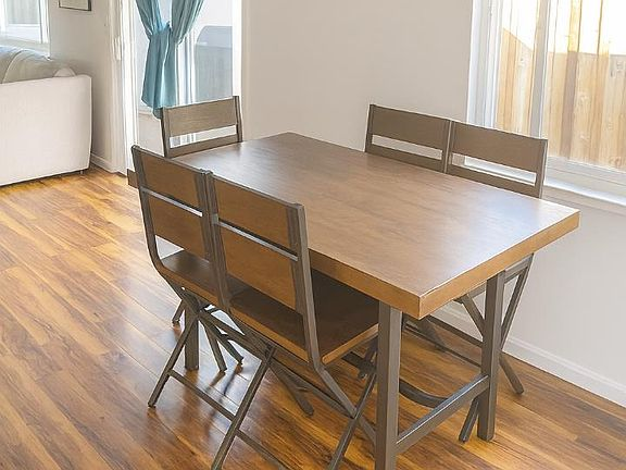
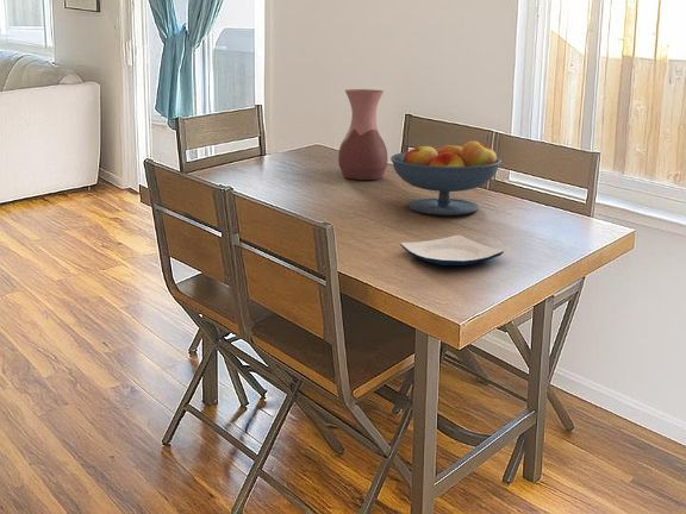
+ fruit bowl [389,139,503,217]
+ vase [337,88,388,181]
+ plate [399,234,505,267]
